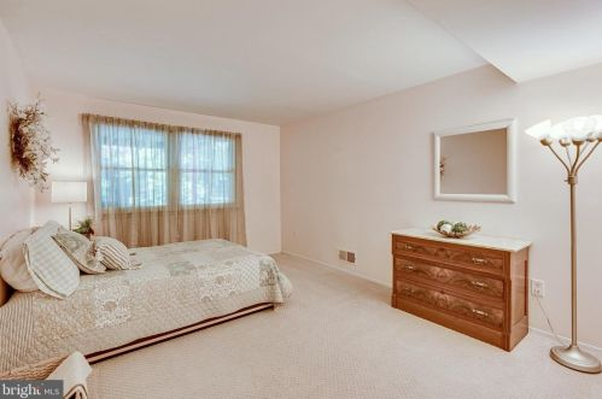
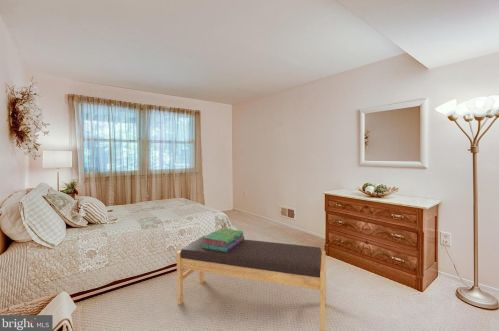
+ stack of books [201,227,245,252]
+ bench [176,235,327,331]
